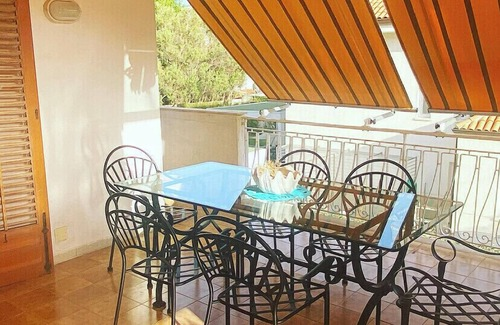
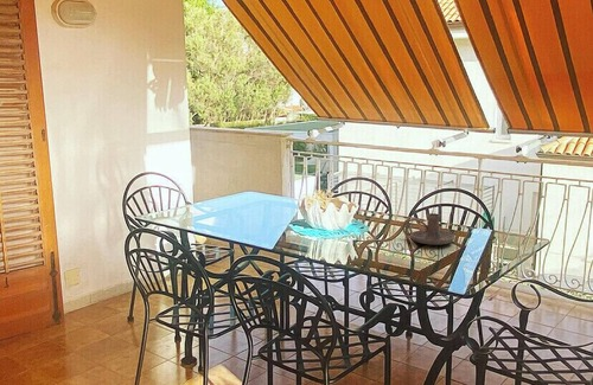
+ candle holder [401,212,457,246]
